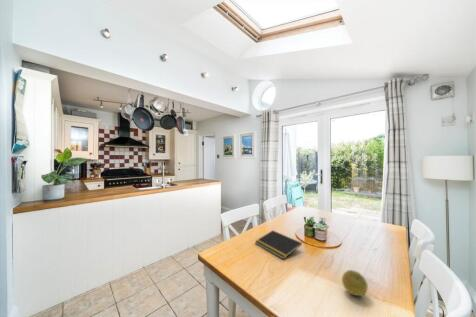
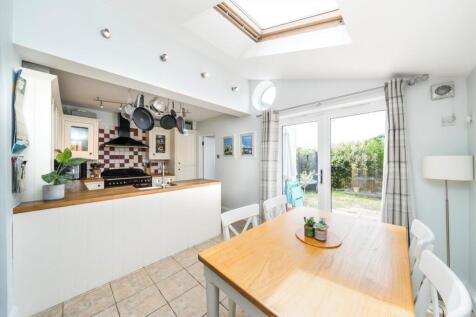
- notepad [254,229,303,260]
- fruit [341,269,369,297]
